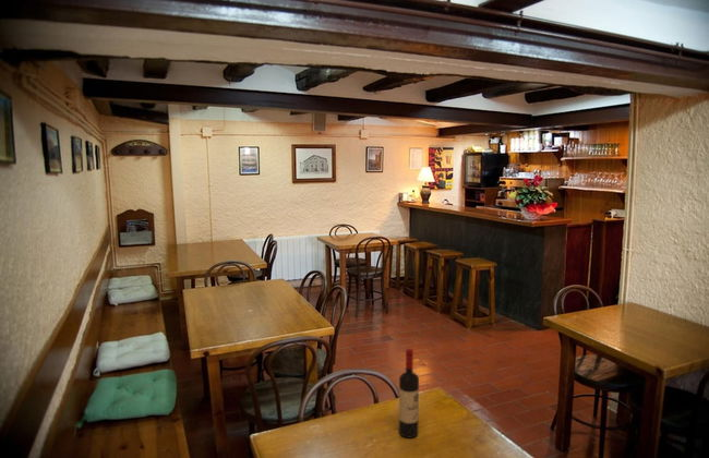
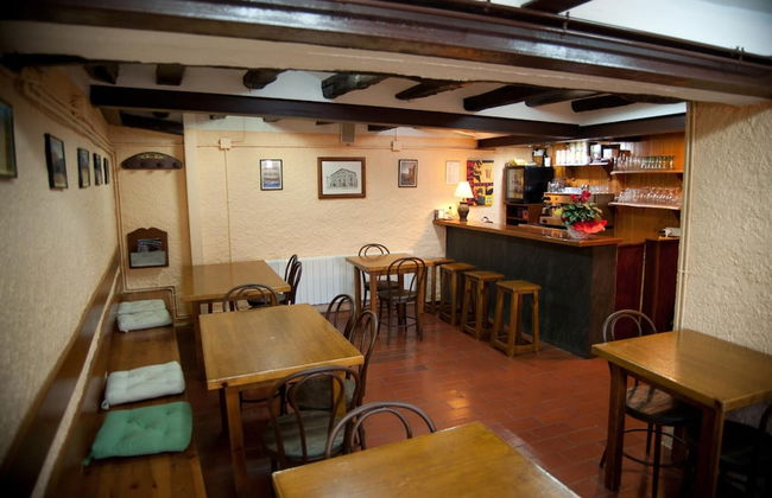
- wine bottle [398,348,420,439]
